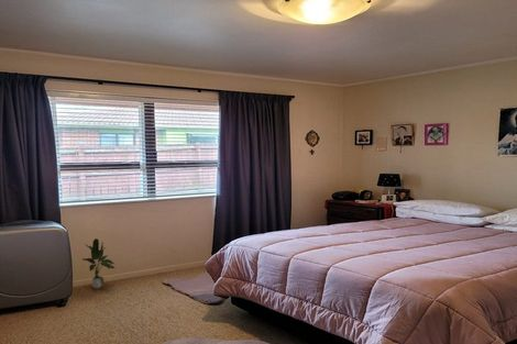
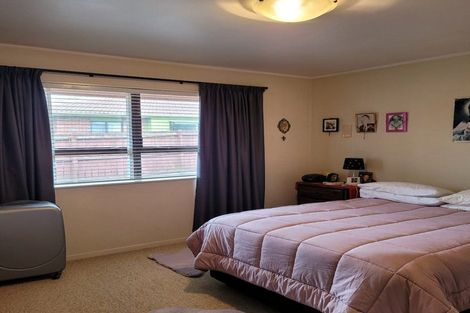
- potted plant [81,237,116,289]
